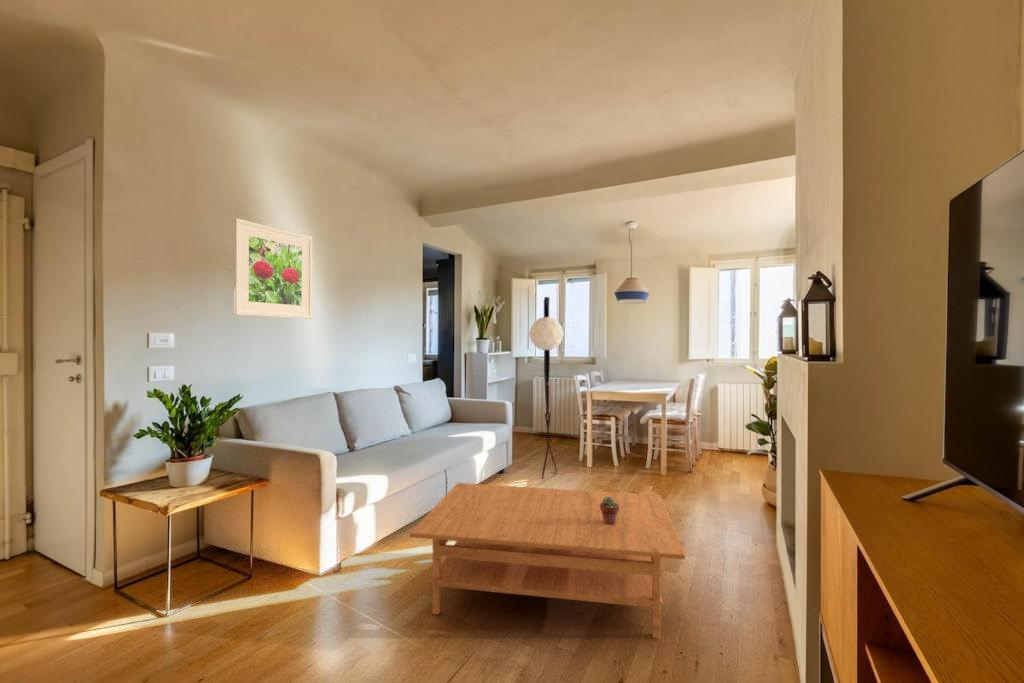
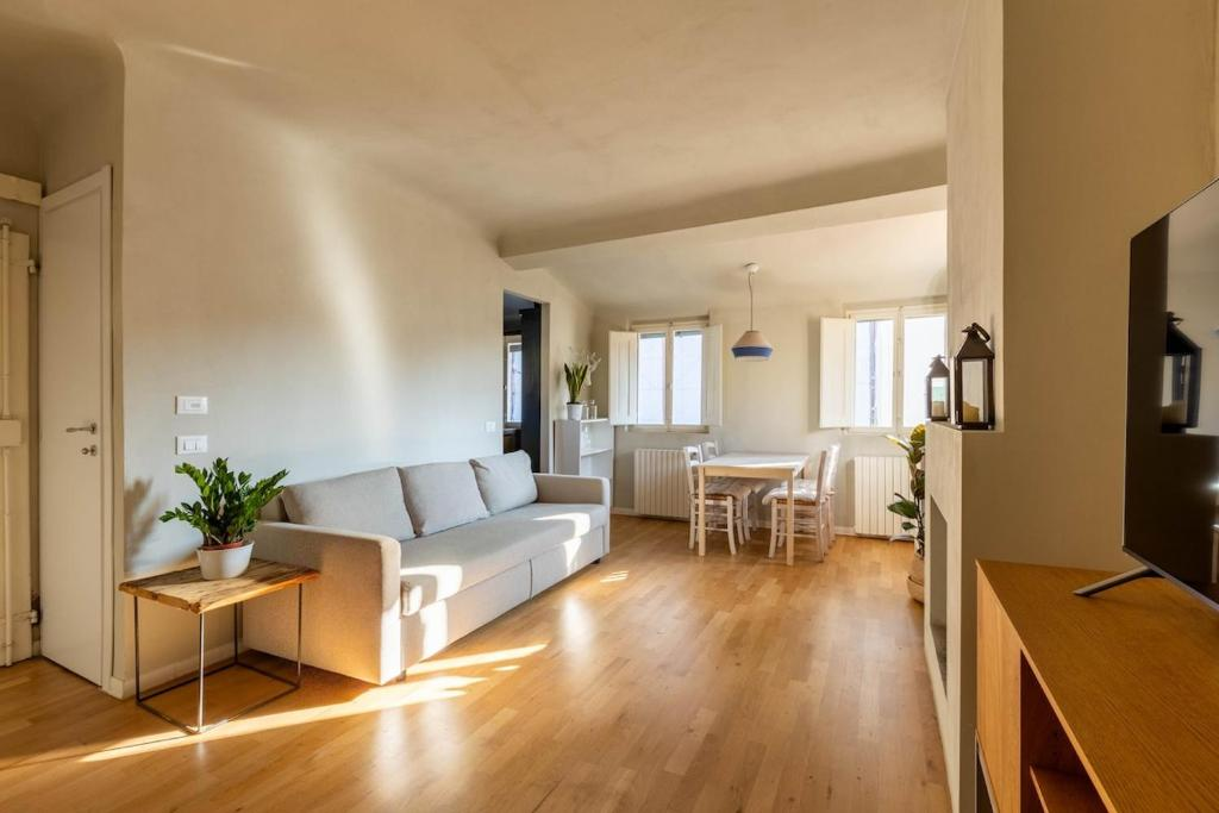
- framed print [233,217,313,320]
- coffee table [408,482,686,640]
- potted succulent [600,497,619,525]
- floor lamp [528,296,565,479]
